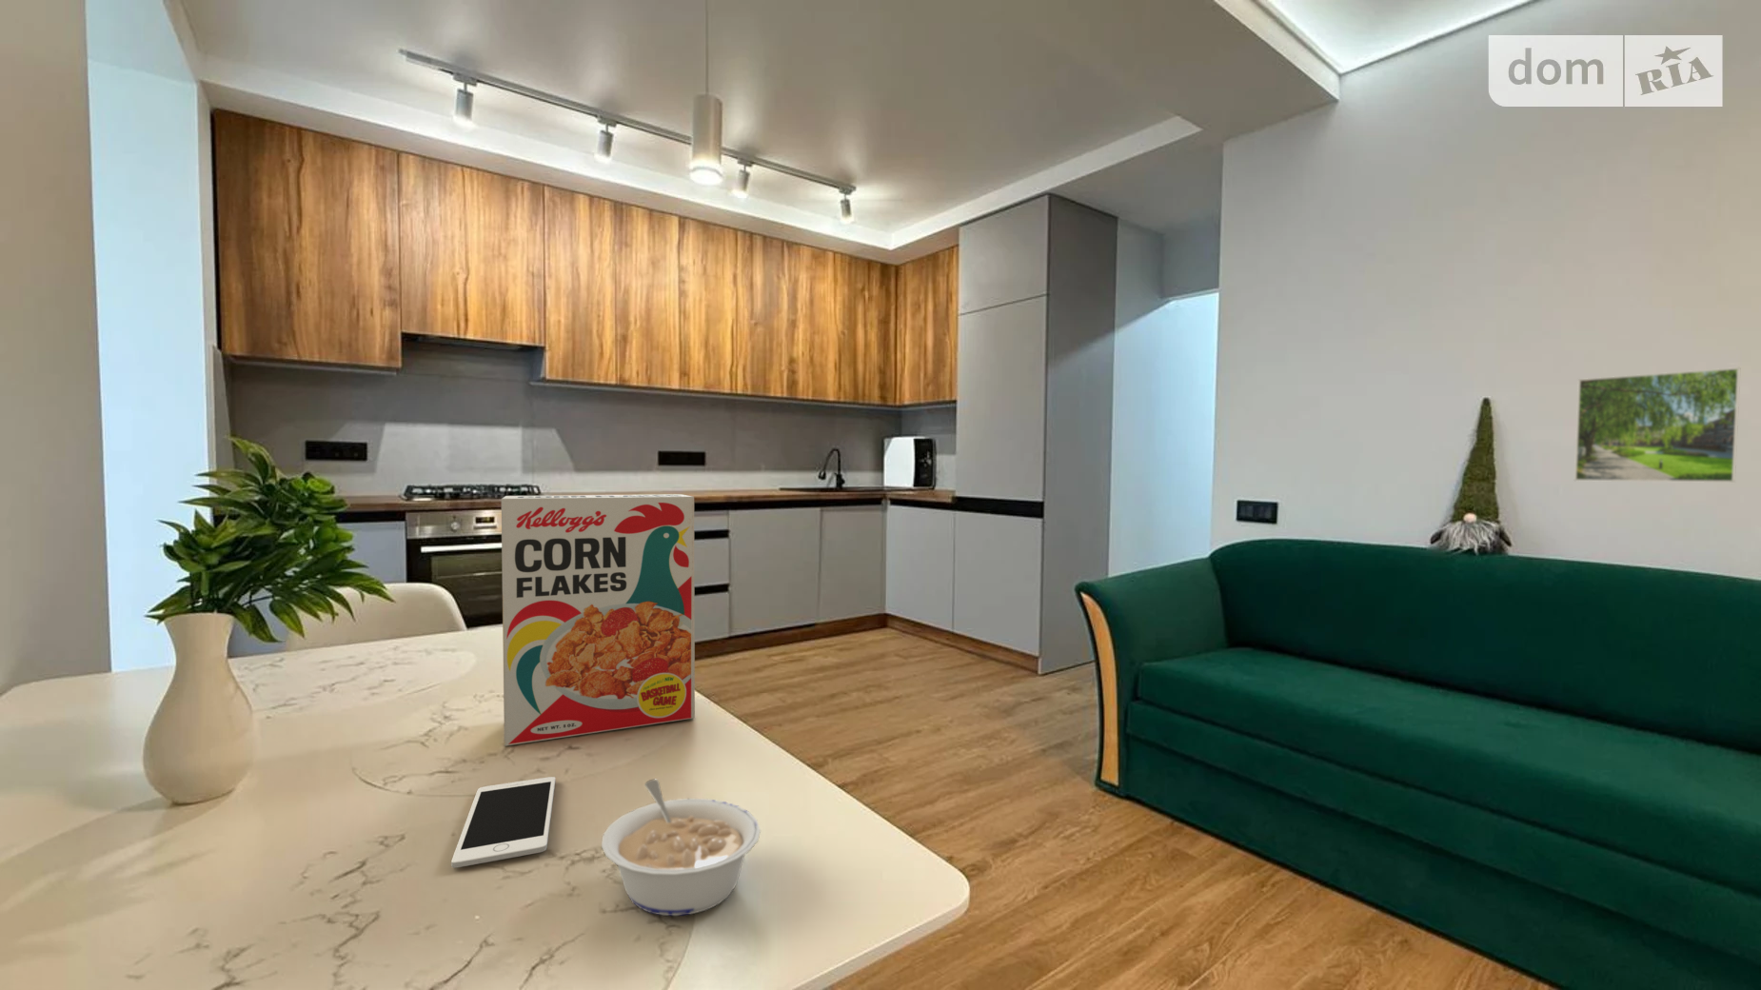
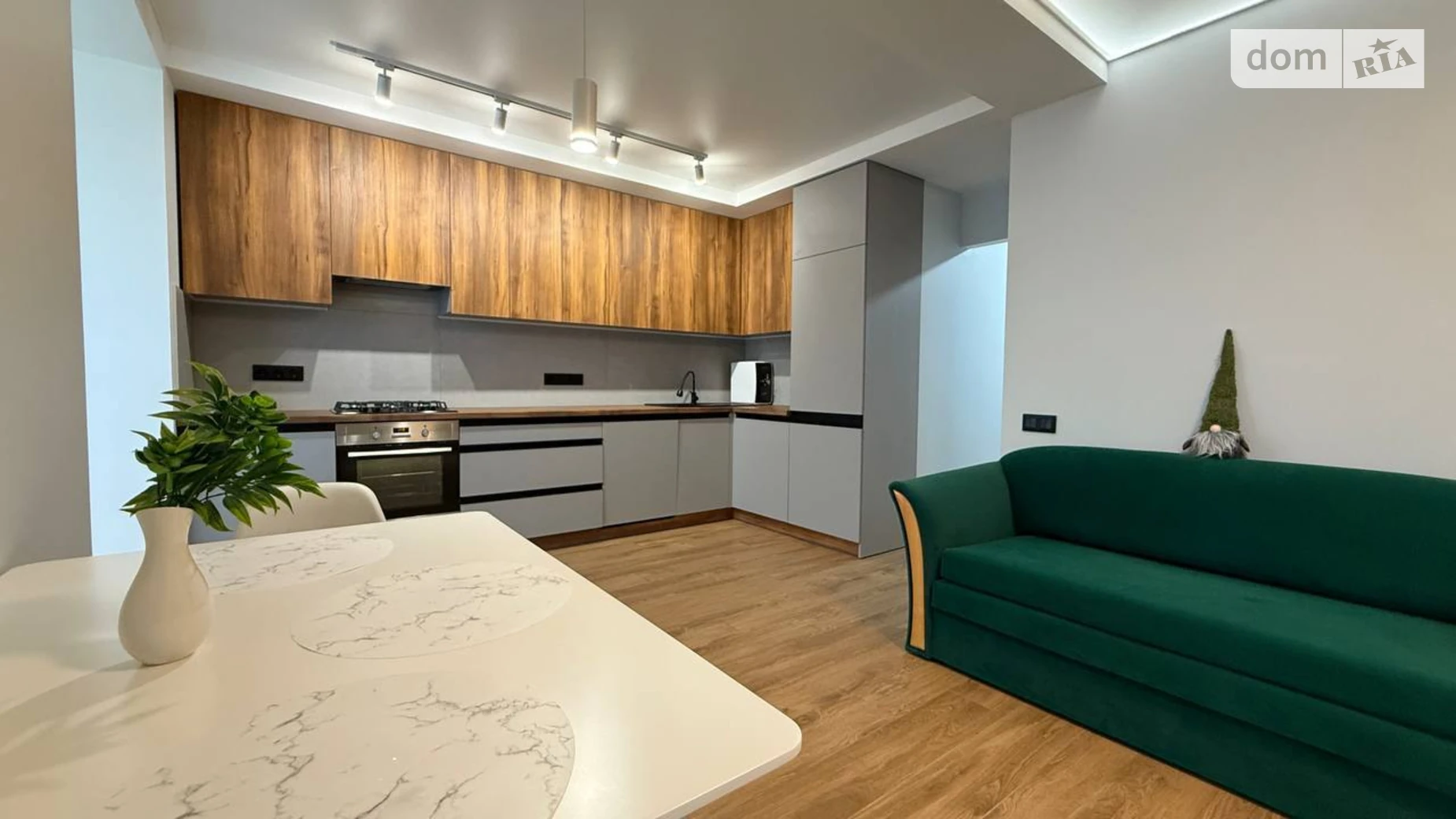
- legume [601,778,762,916]
- cereal box [501,493,695,747]
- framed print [1574,366,1740,484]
- cell phone [450,776,556,868]
